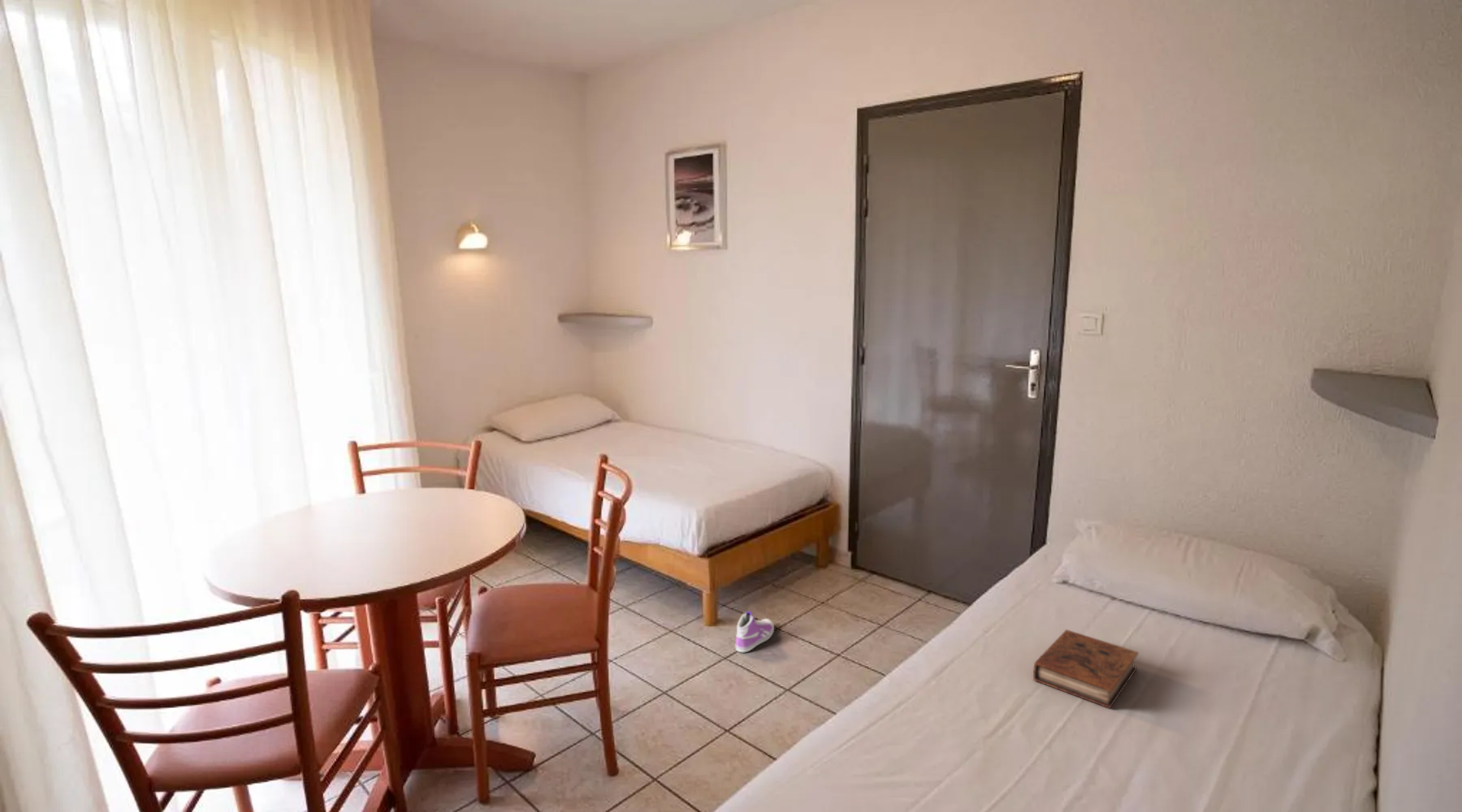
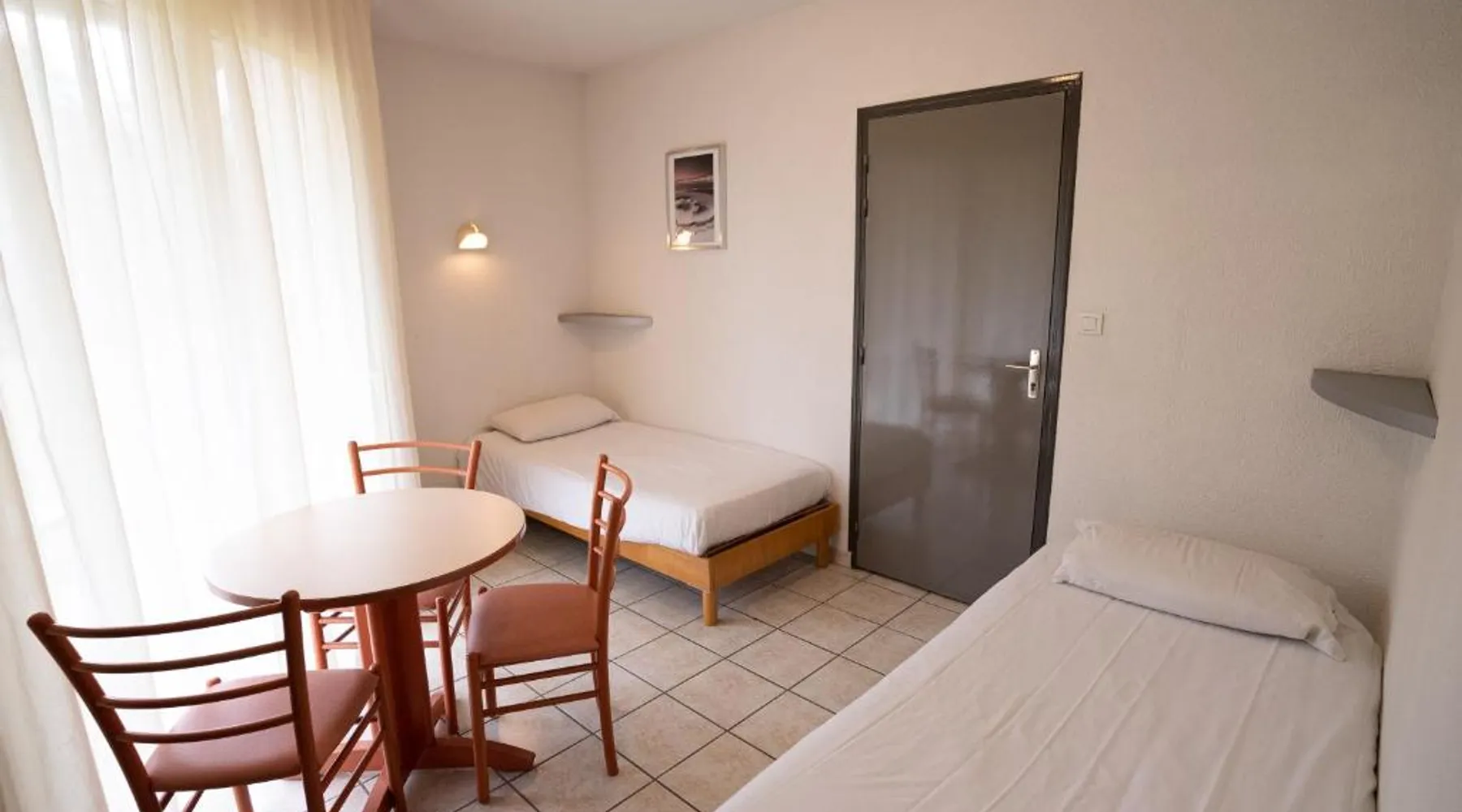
- book [1032,628,1140,710]
- sneaker [735,611,775,653]
